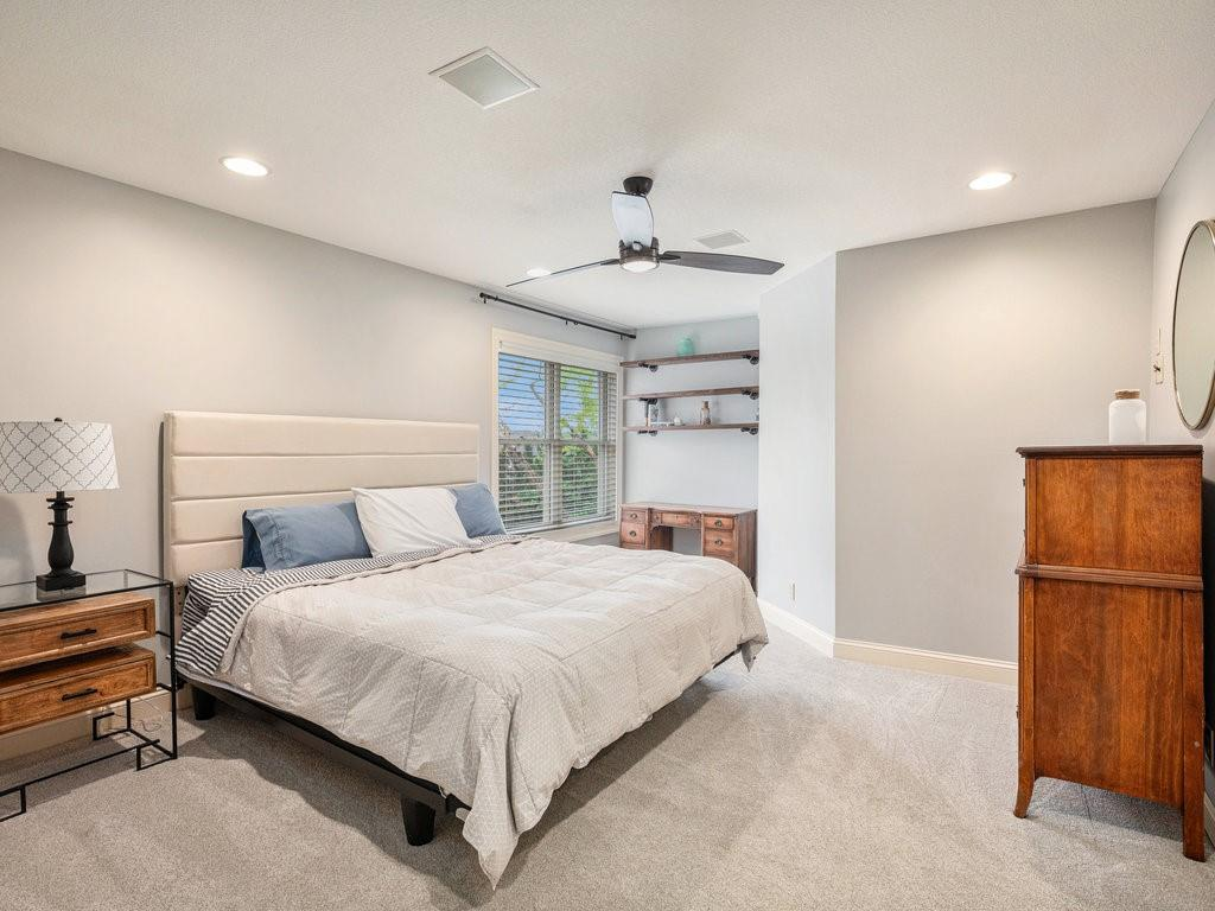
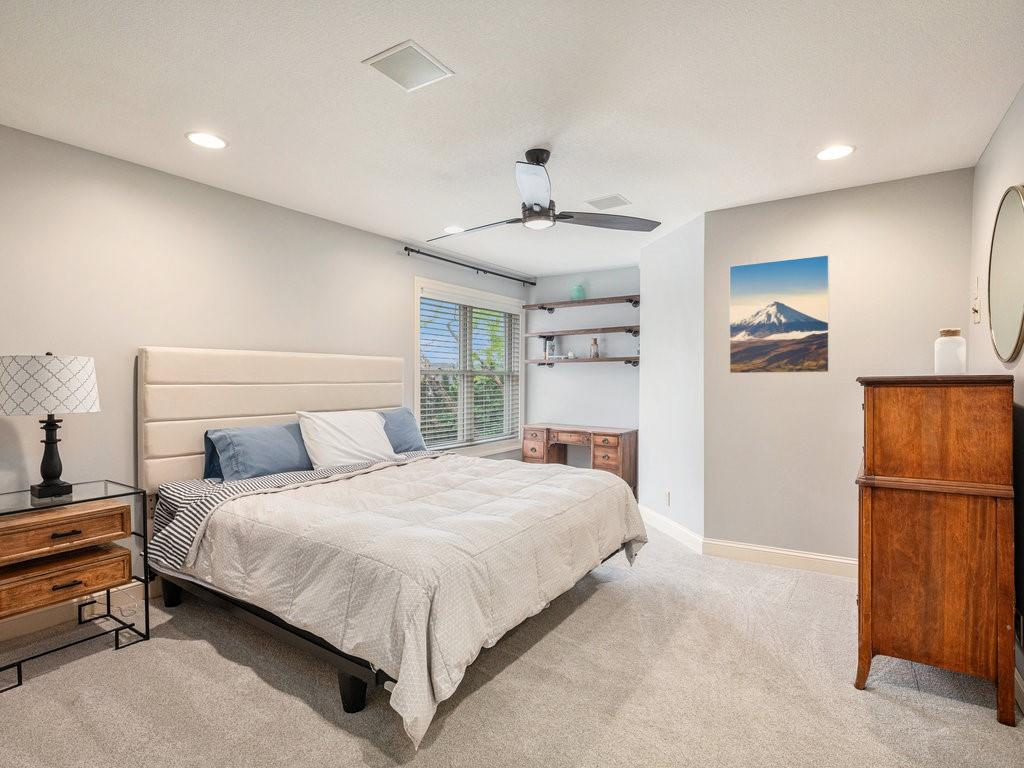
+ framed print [728,254,830,374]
